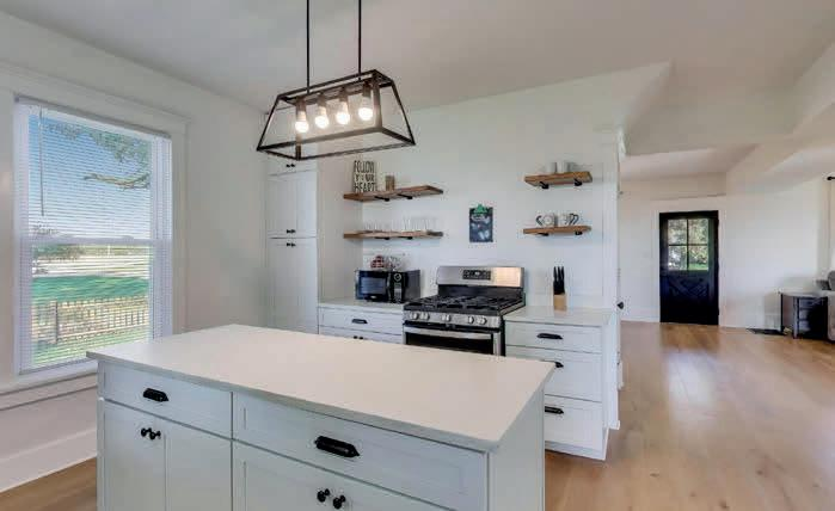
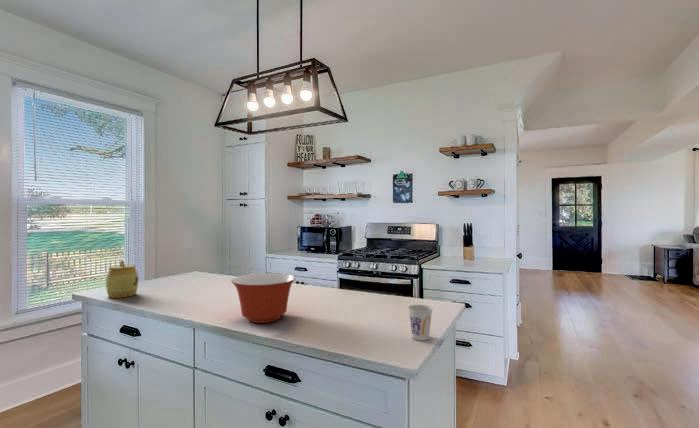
+ jar [105,259,139,299]
+ cup [407,304,434,342]
+ mixing bowl [230,272,297,324]
